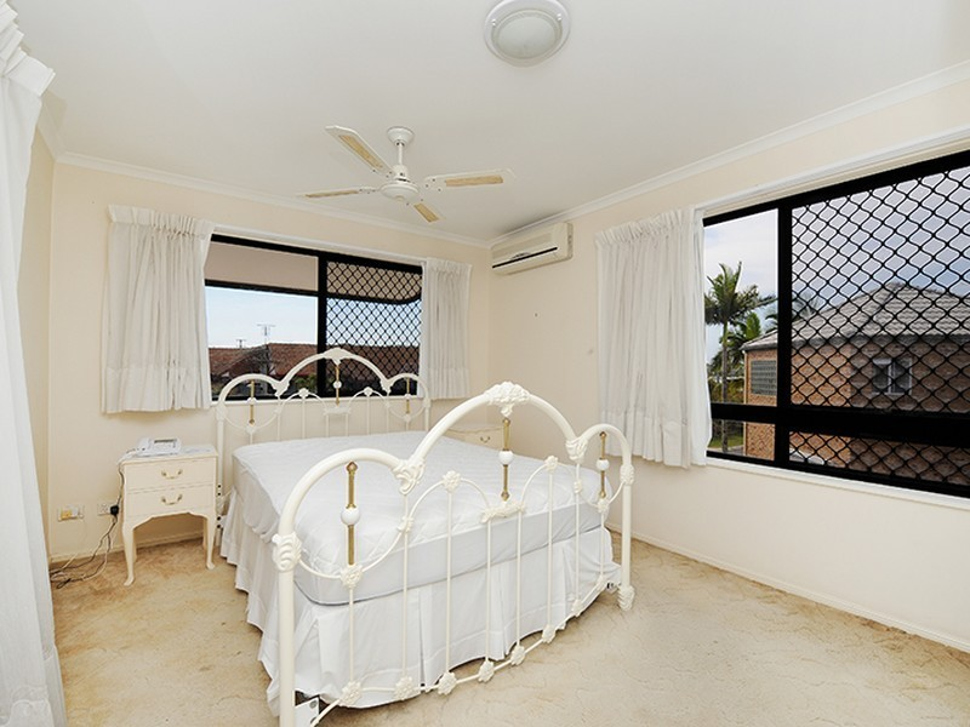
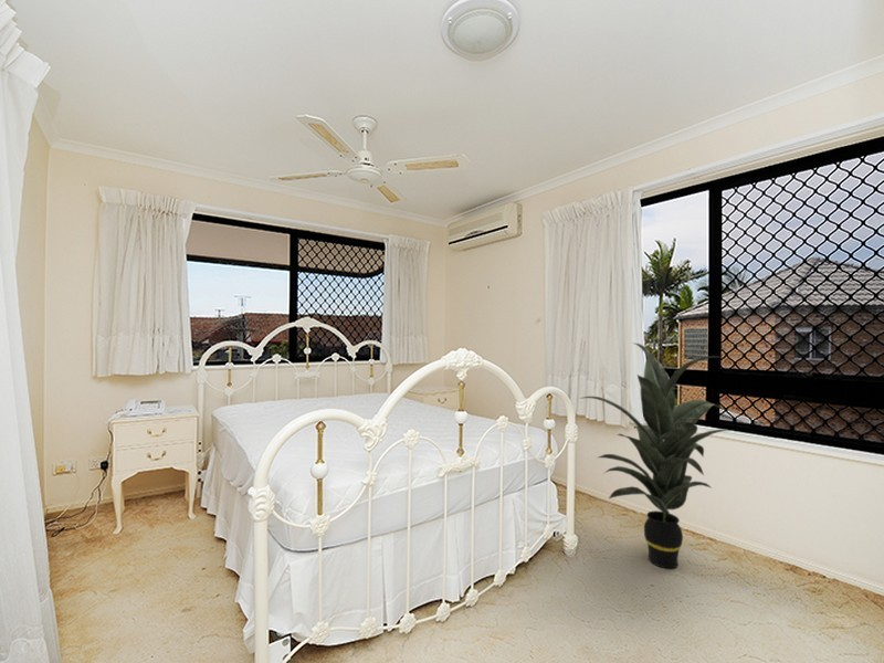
+ indoor plant [578,341,735,569]
